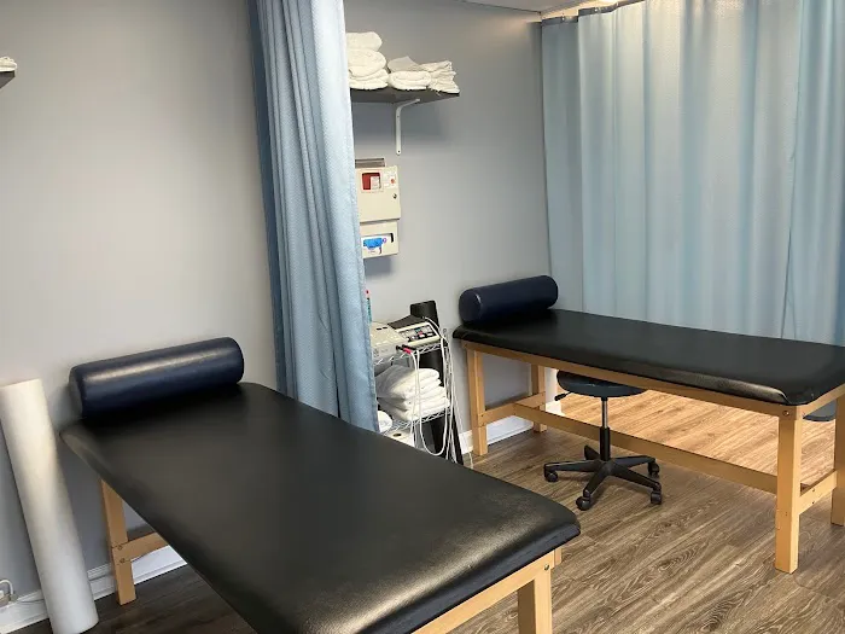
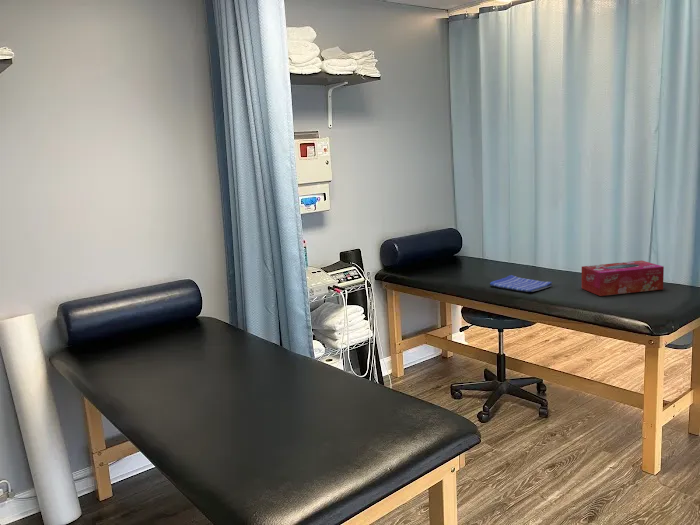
+ dish towel [489,274,553,293]
+ tissue box [581,260,665,297]
